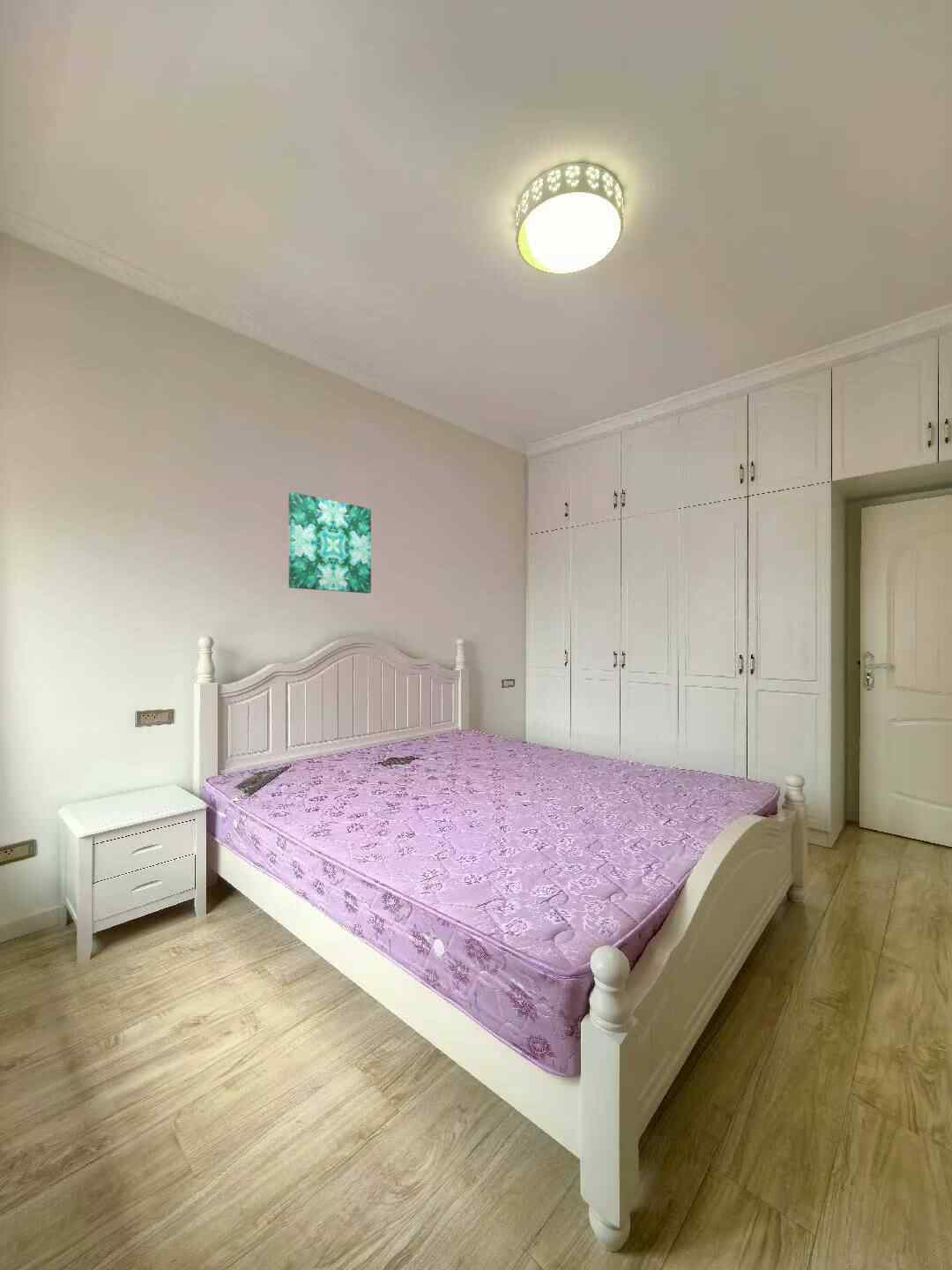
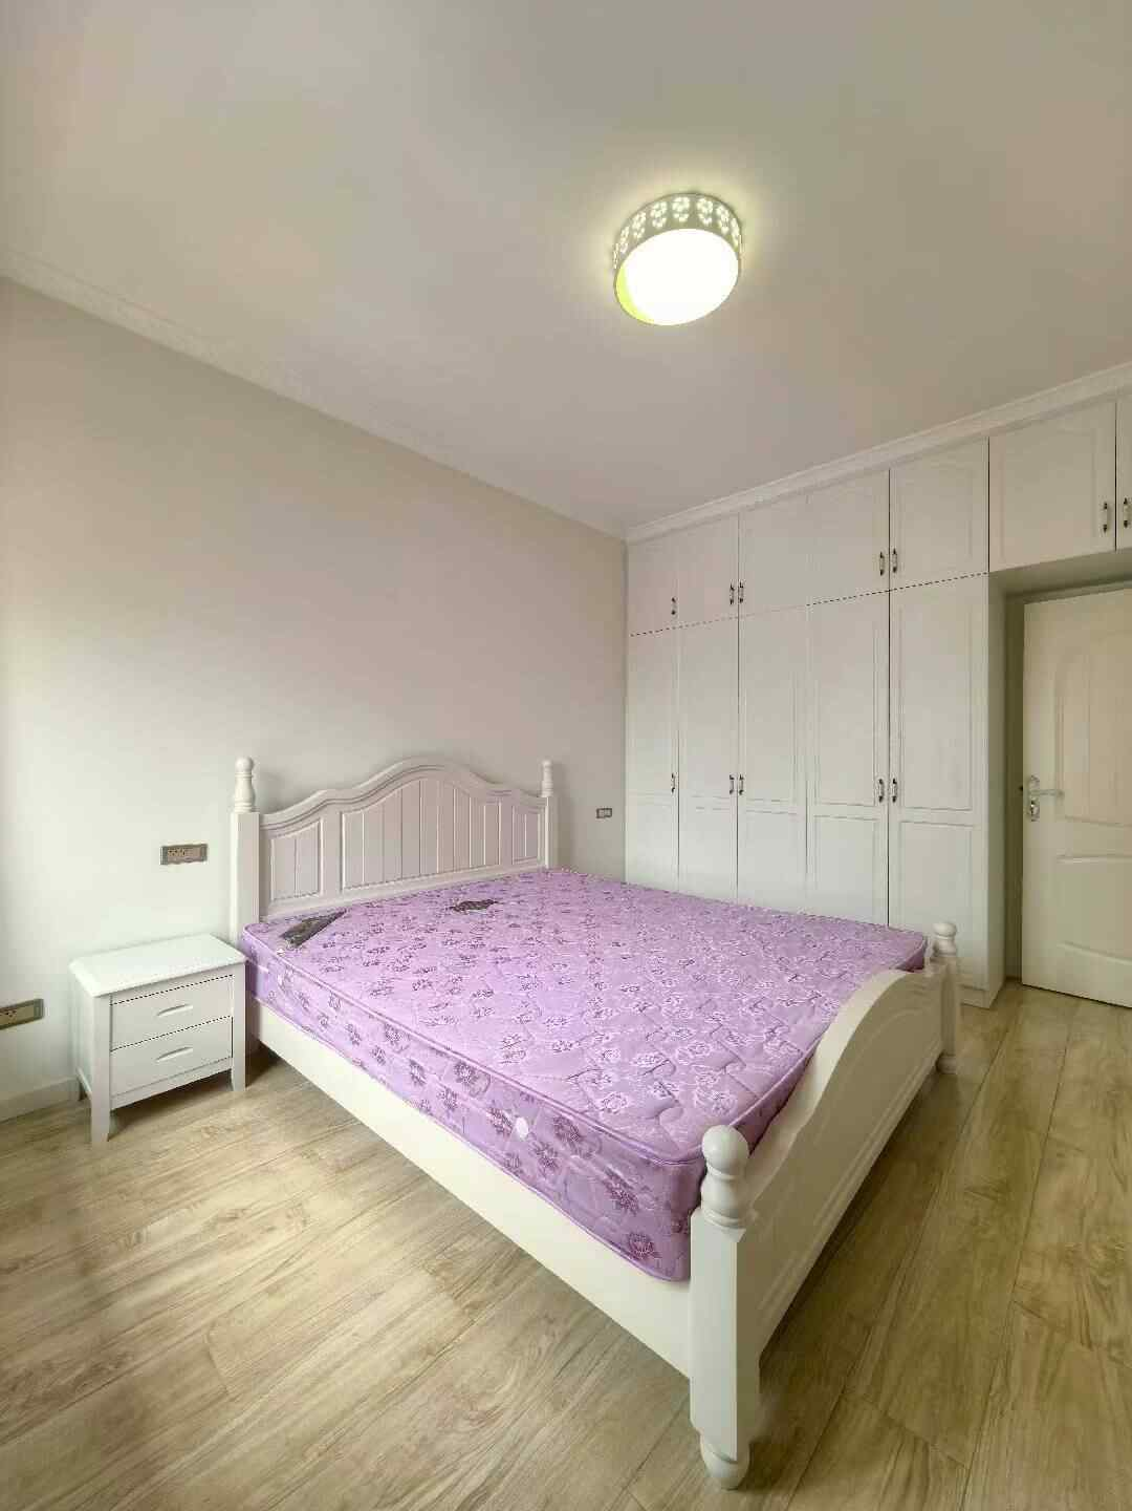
- wall art [287,491,372,594]
